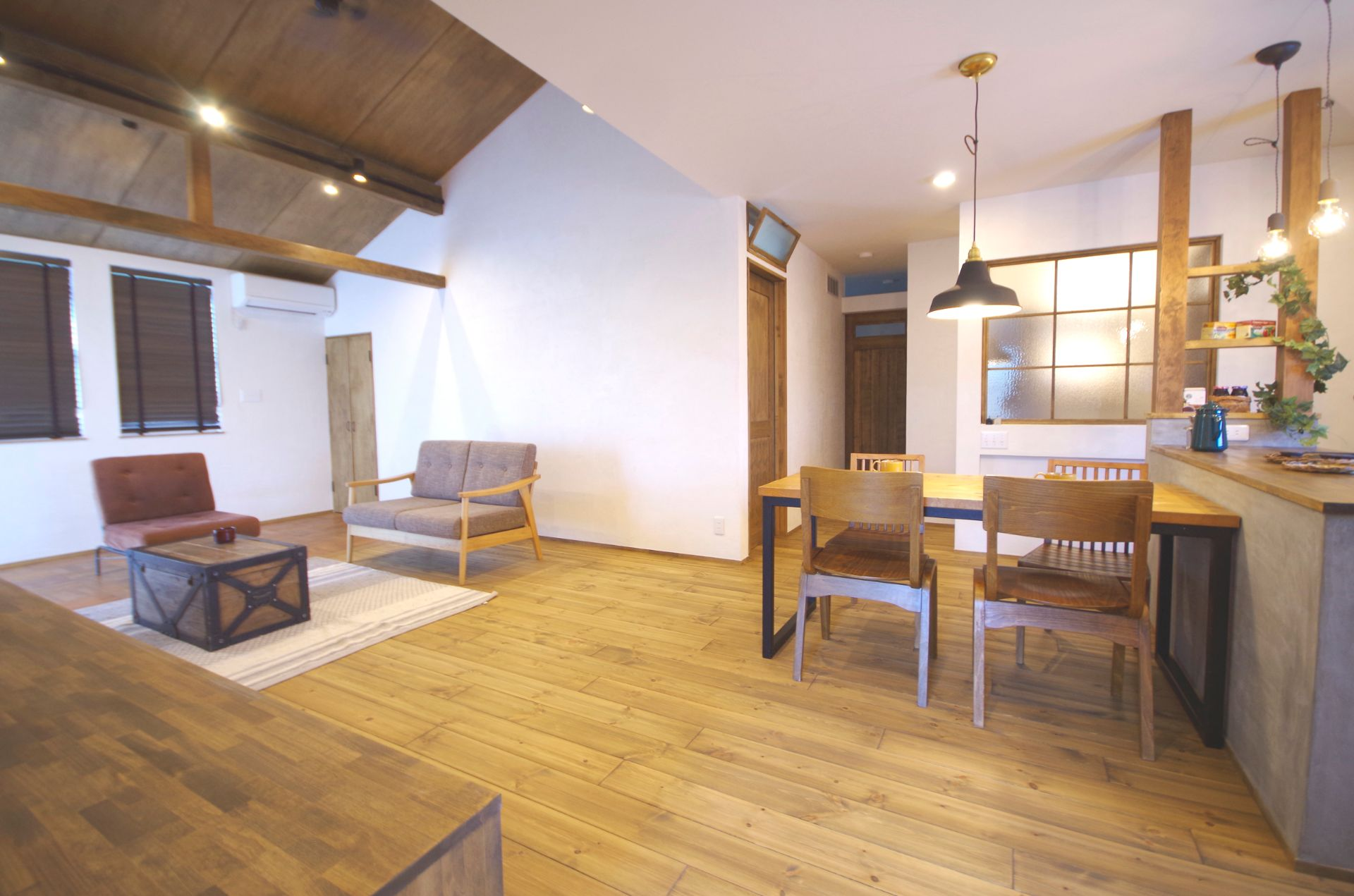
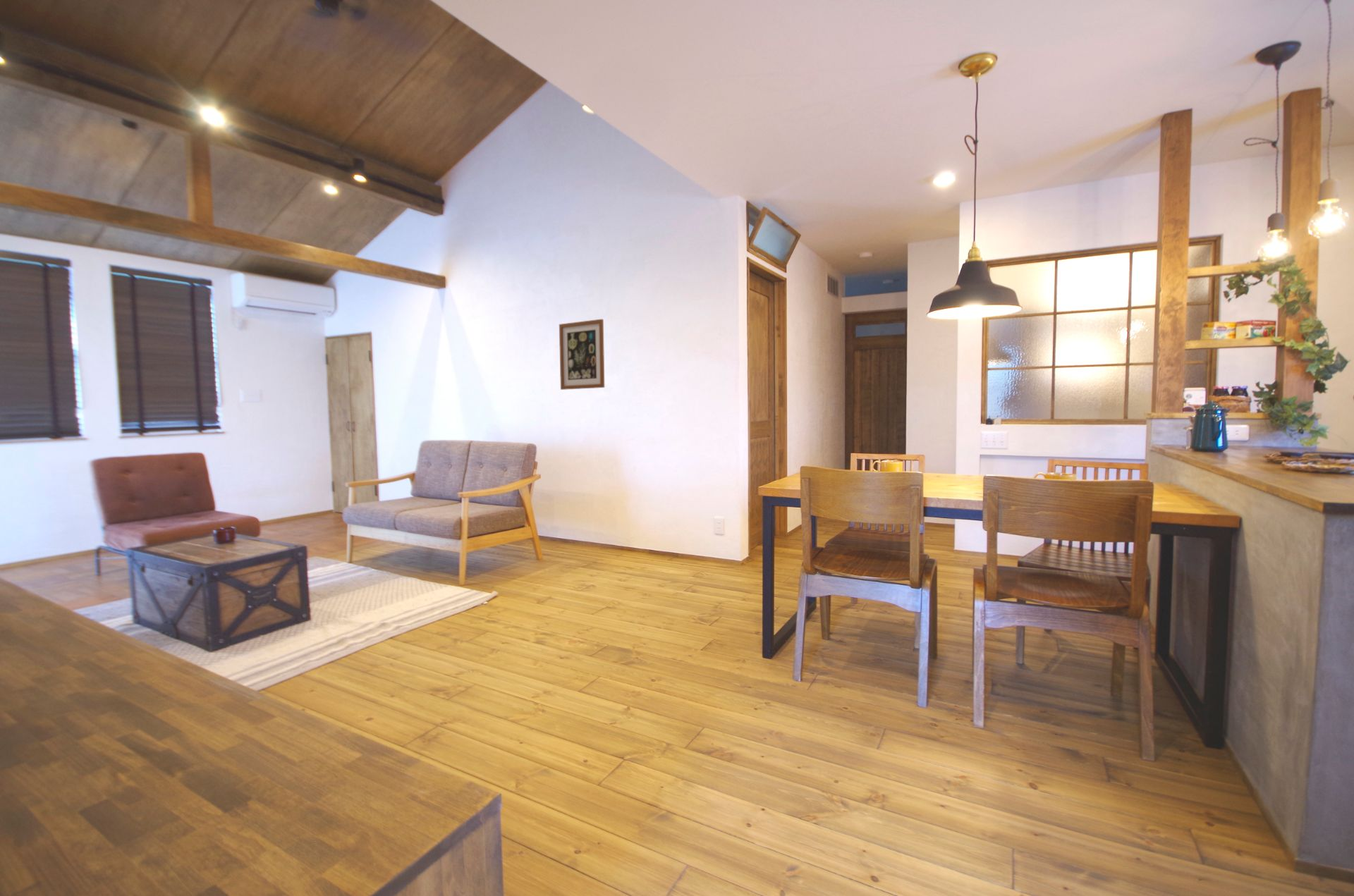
+ wall art [559,319,605,391]
